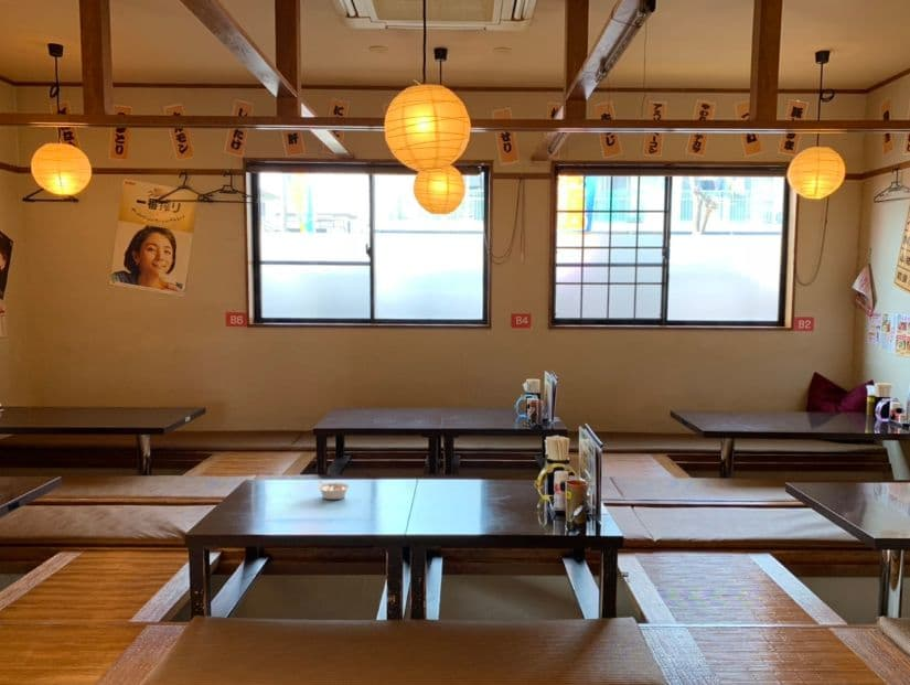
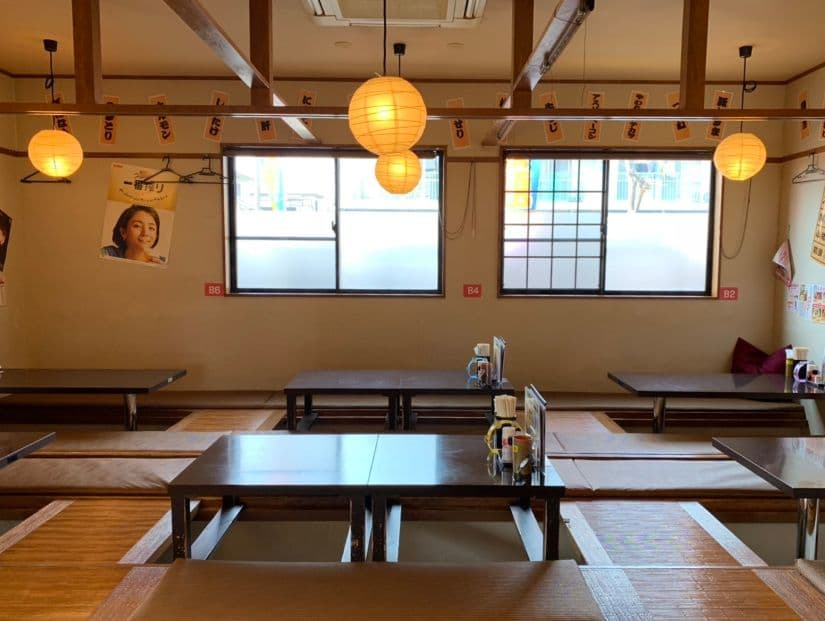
- legume [317,479,351,501]
